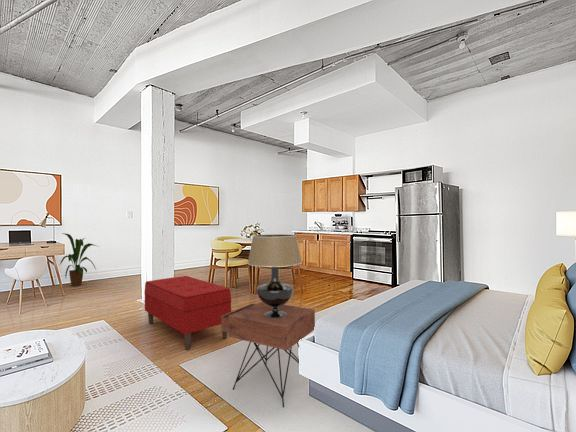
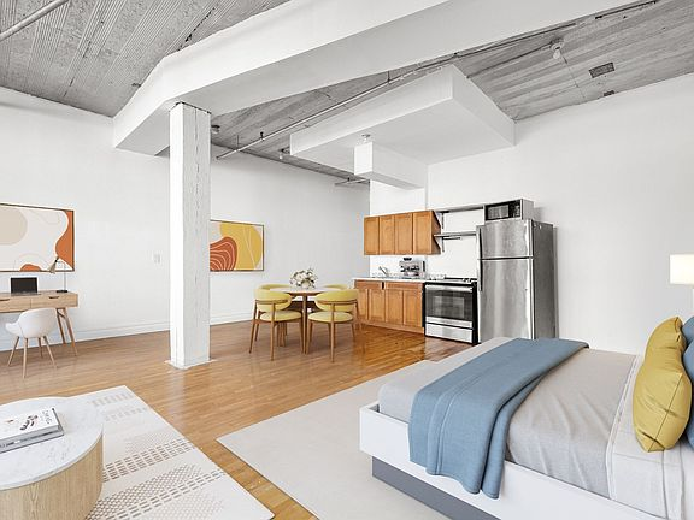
- house plant [59,232,100,287]
- nightstand [220,301,316,408]
- bench [144,275,232,351]
- table lamp [247,233,303,319]
